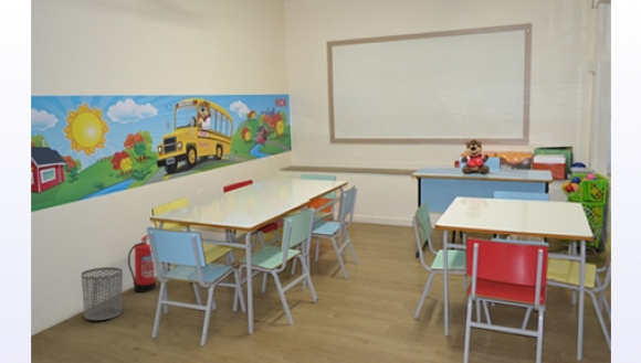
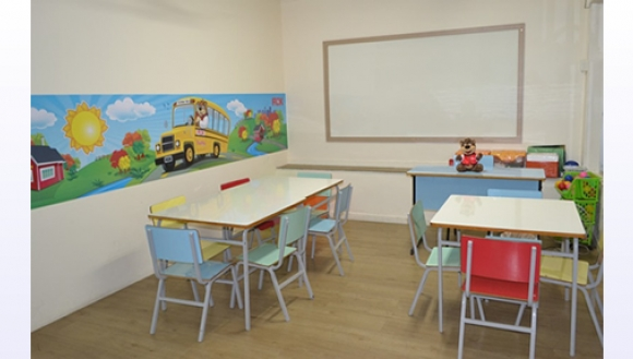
- waste bin [80,266,124,321]
- fire extinguisher [127,234,157,293]
